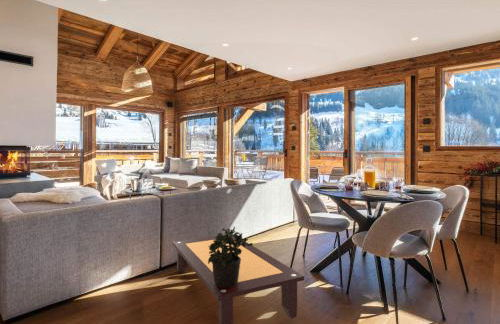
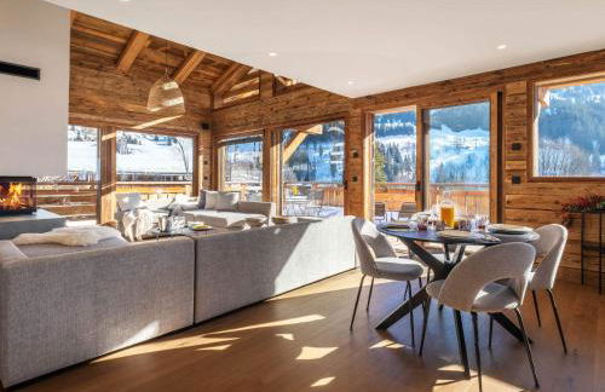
- coffee table [172,234,305,324]
- potted plant [208,226,254,288]
